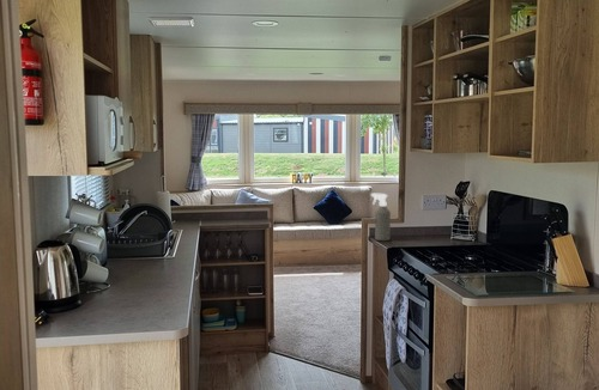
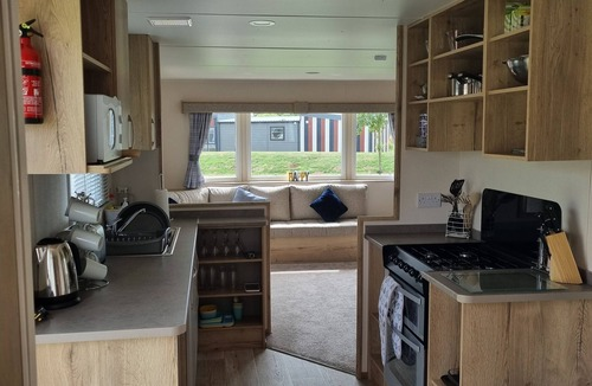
- spray bottle [370,193,392,242]
